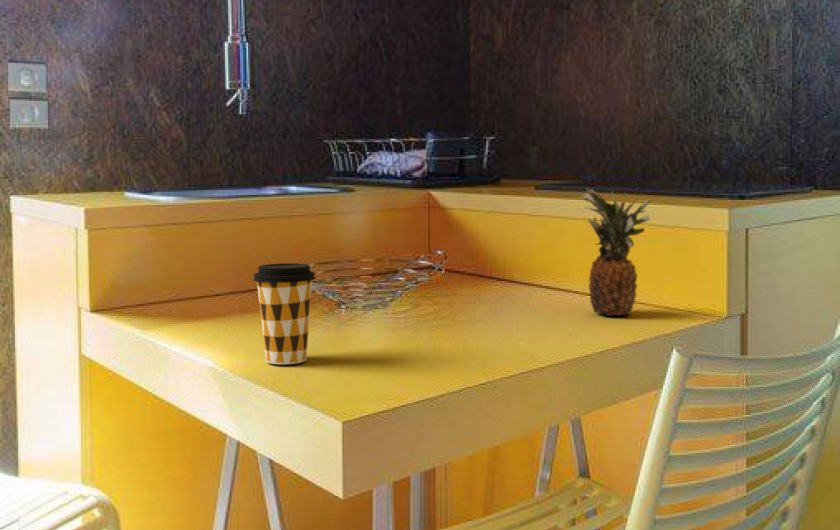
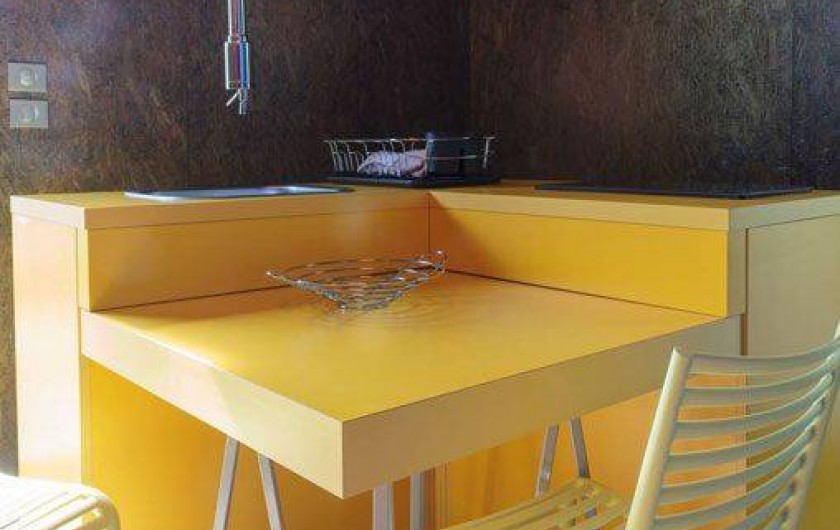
- fruit [579,187,652,317]
- coffee cup [252,262,317,365]
